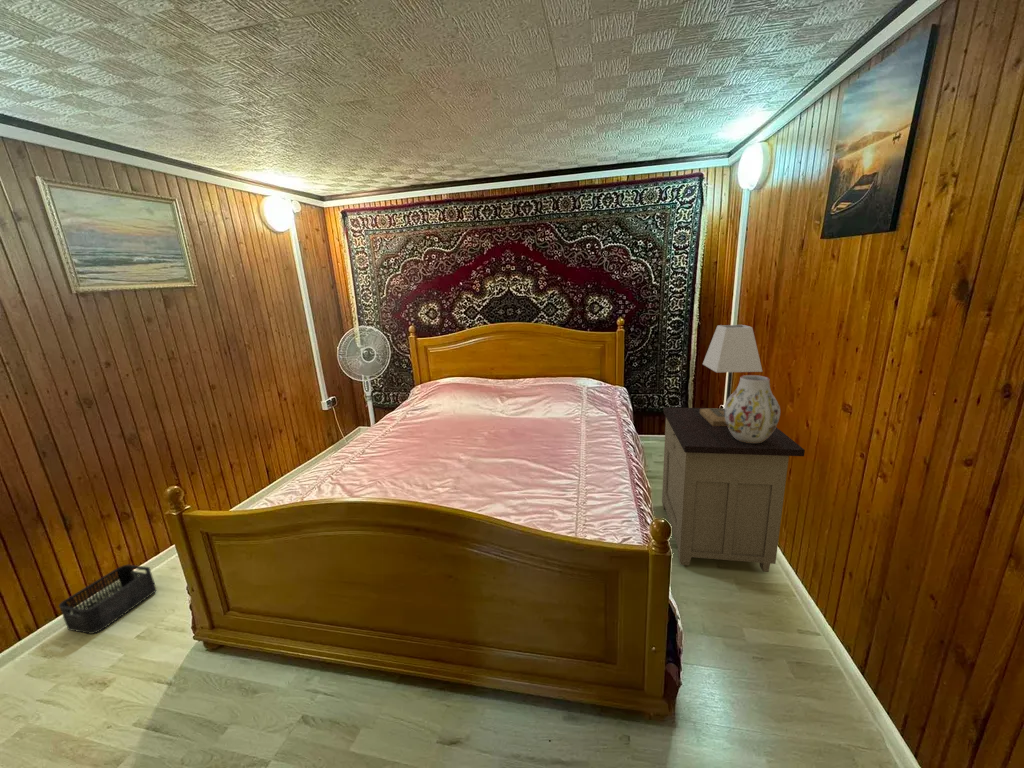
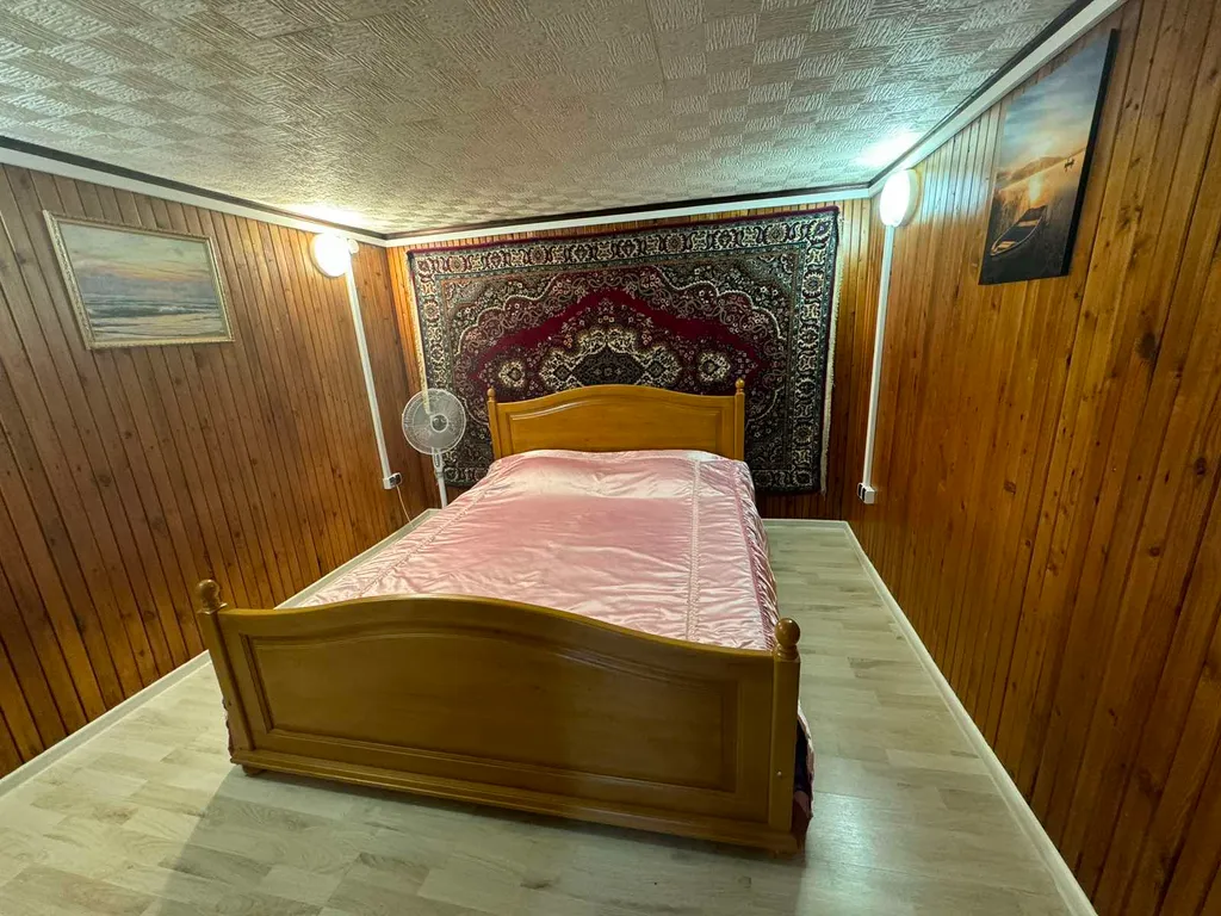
- storage bin [58,564,158,635]
- lamp [700,324,763,426]
- vase [723,374,781,443]
- nightstand [661,407,806,573]
